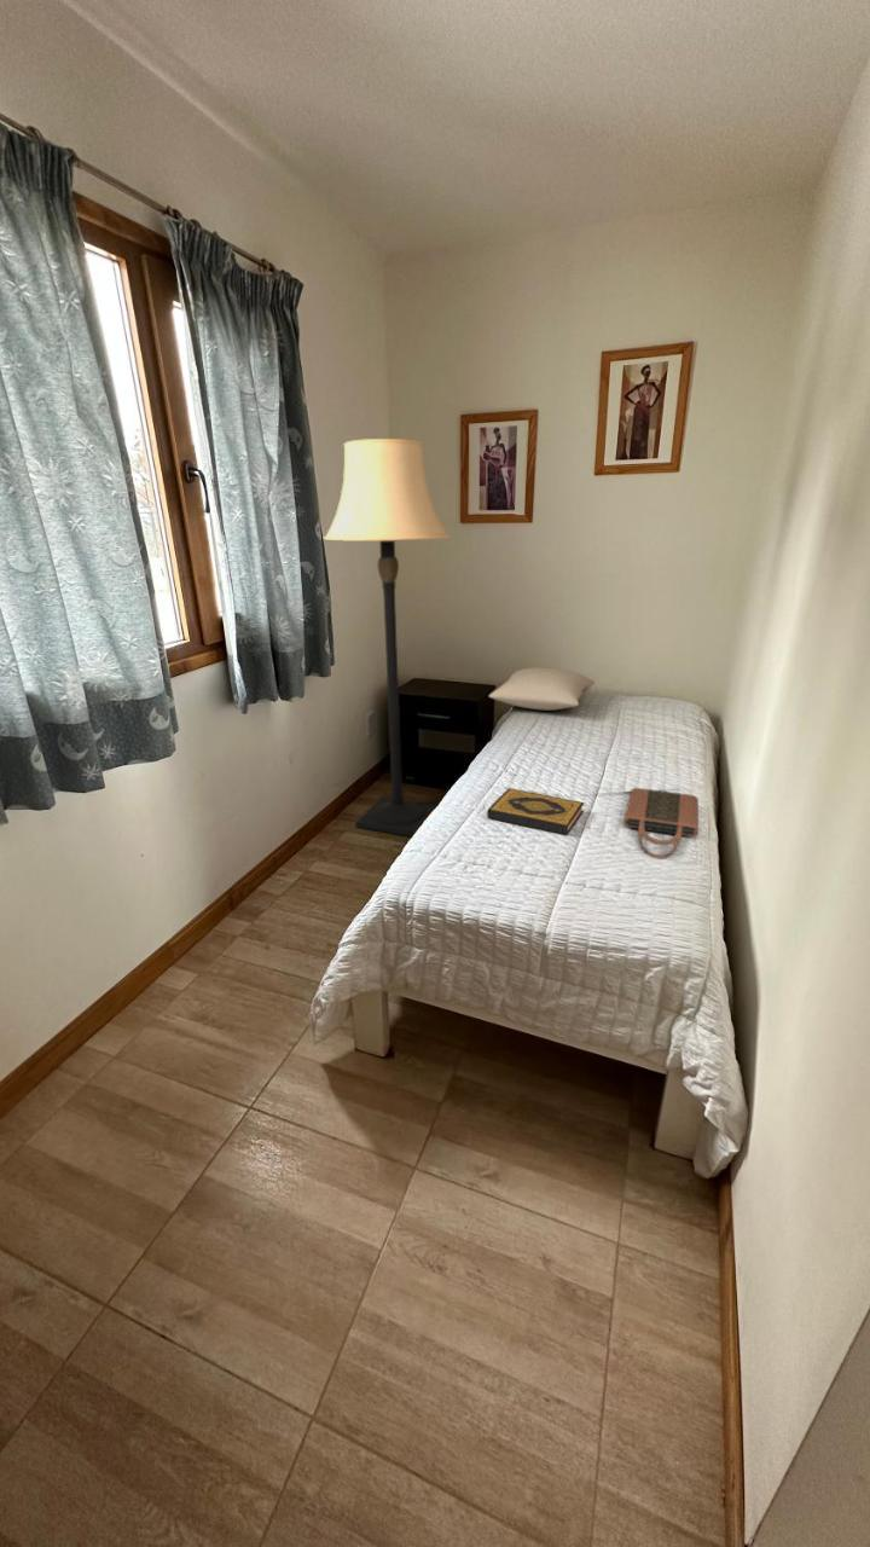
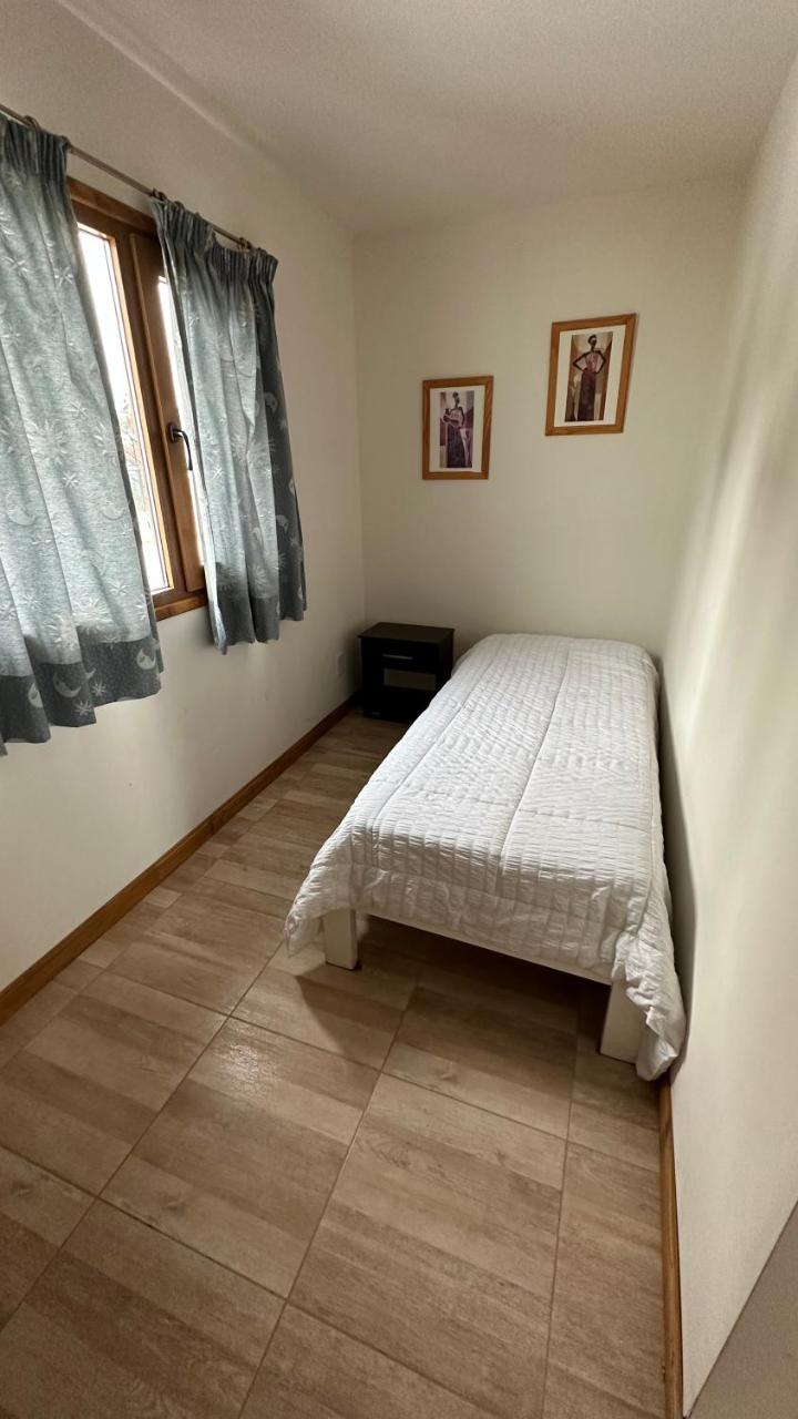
- hardback book [486,787,585,835]
- pillow [488,666,596,711]
- tote bag [622,787,700,861]
- lamp [323,438,451,838]
